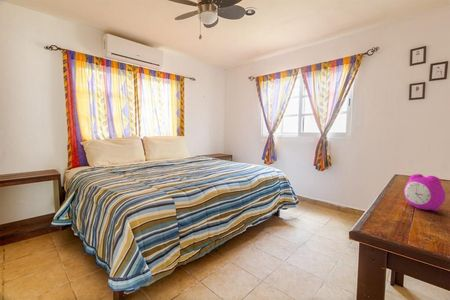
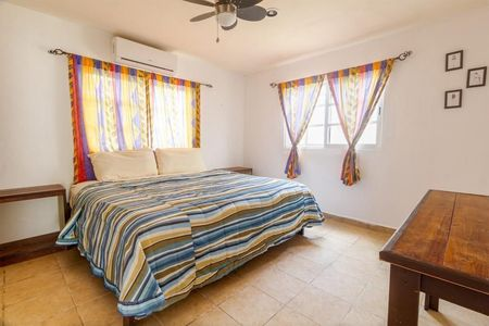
- alarm clock [403,173,446,212]
